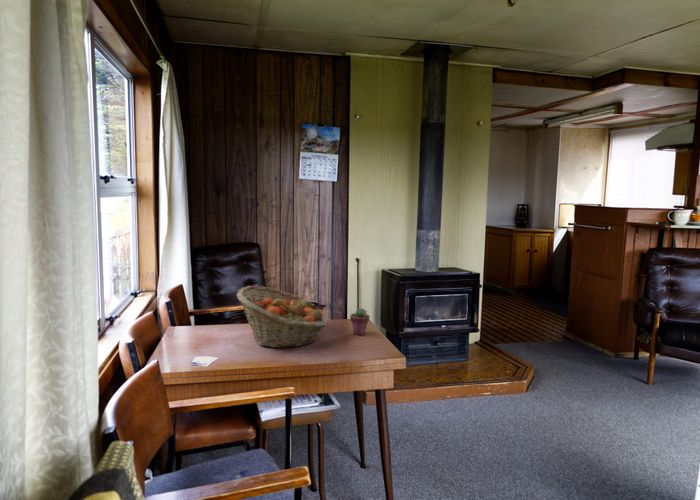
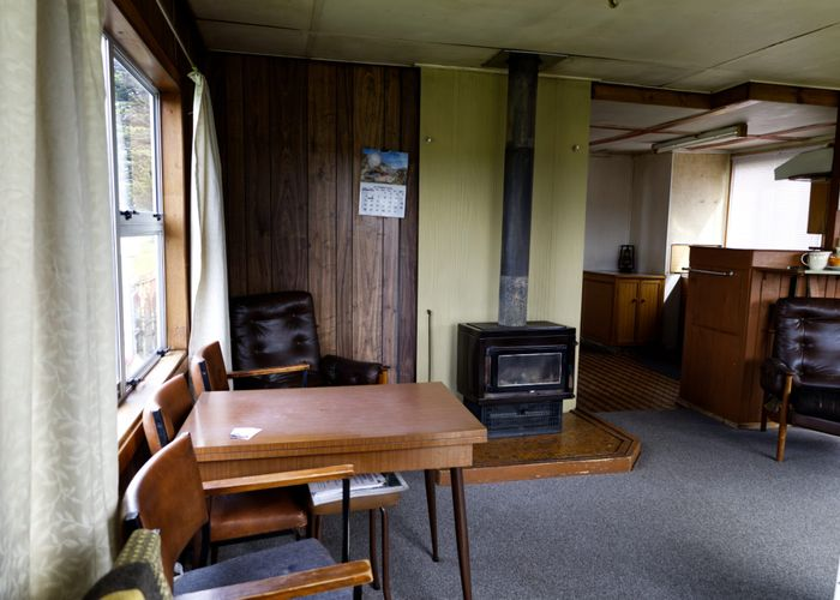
- fruit basket [236,285,328,349]
- potted succulent [349,307,371,336]
